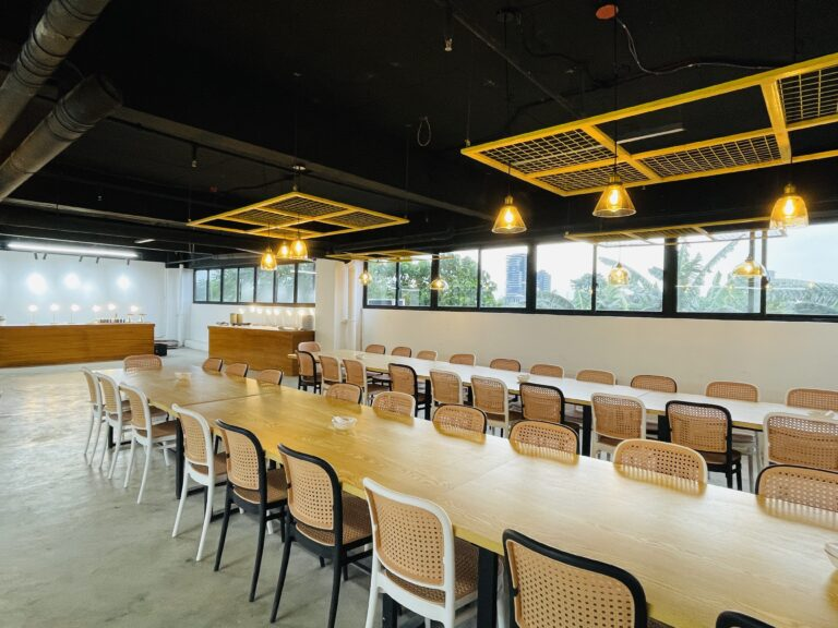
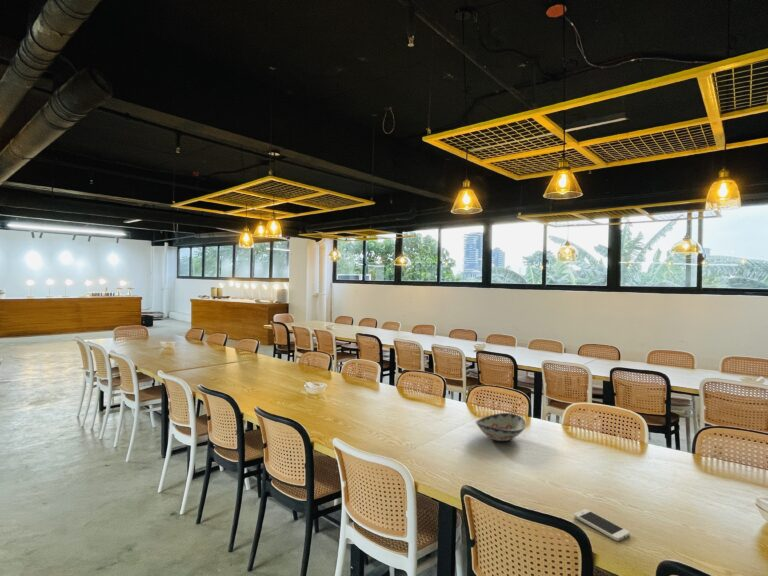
+ decorative bowl [475,412,527,442]
+ smartphone [573,508,631,542]
